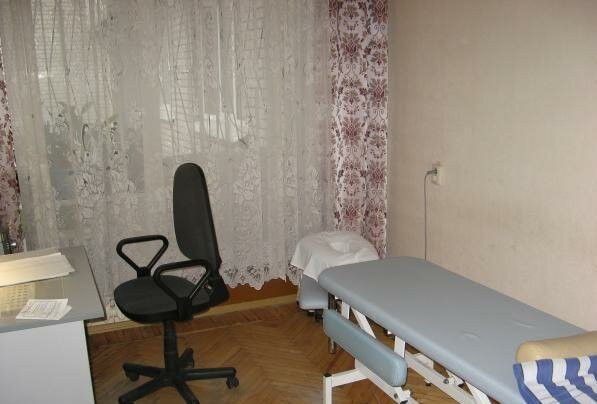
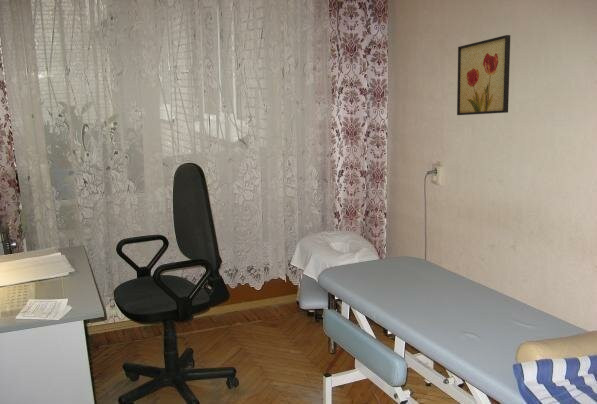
+ wall art [456,34,511,116]
